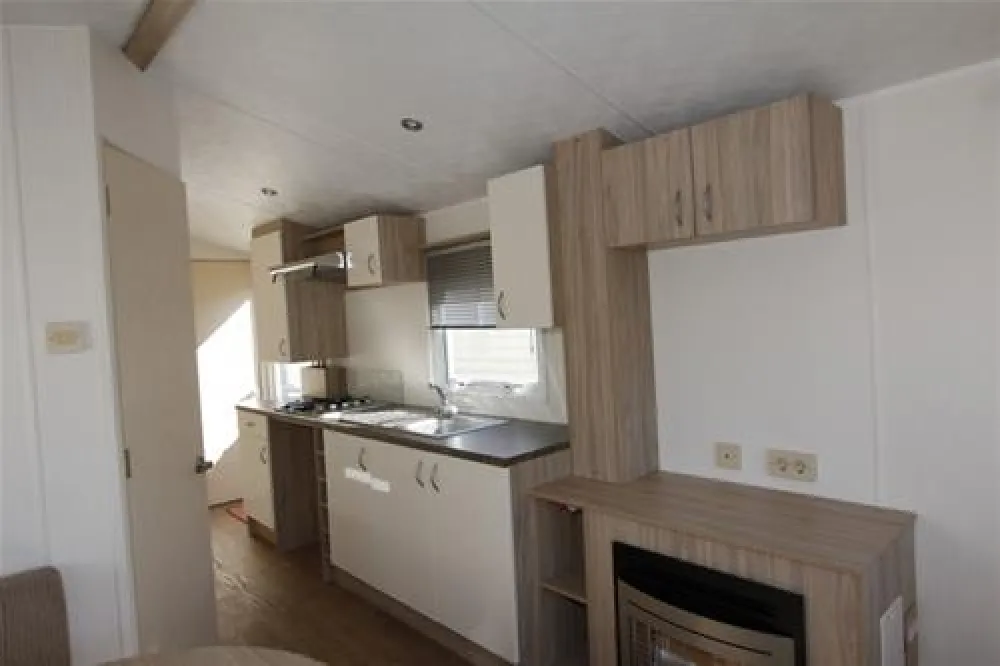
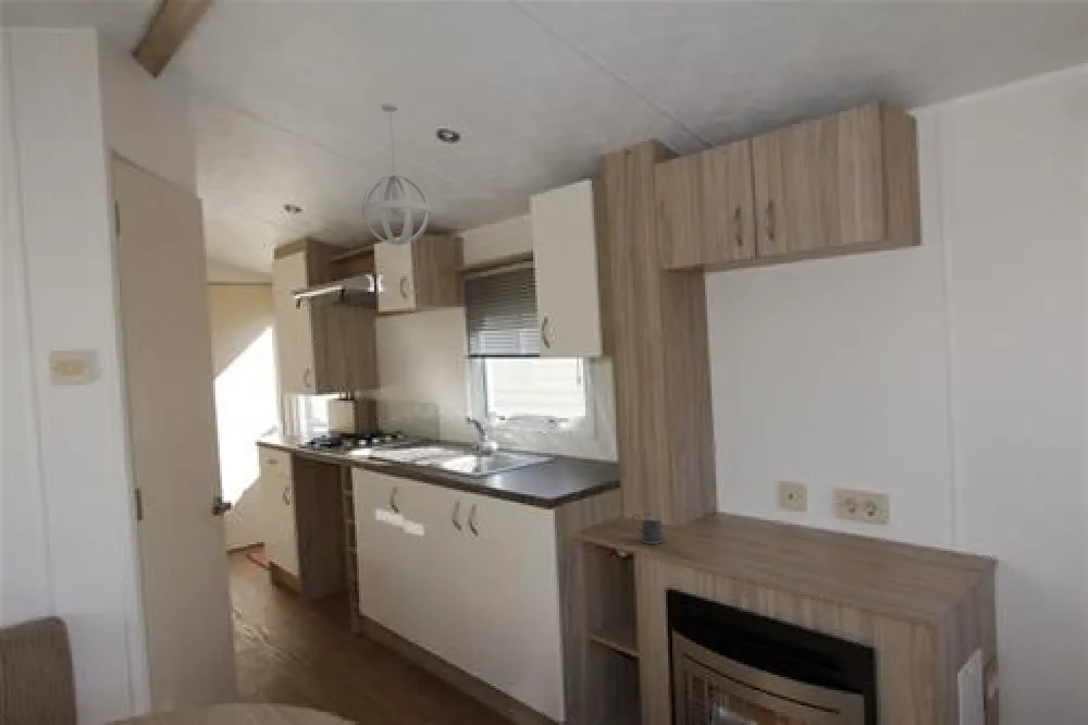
+ pendant light [360,102,432,247]
+ mug [631,514,666,545]
